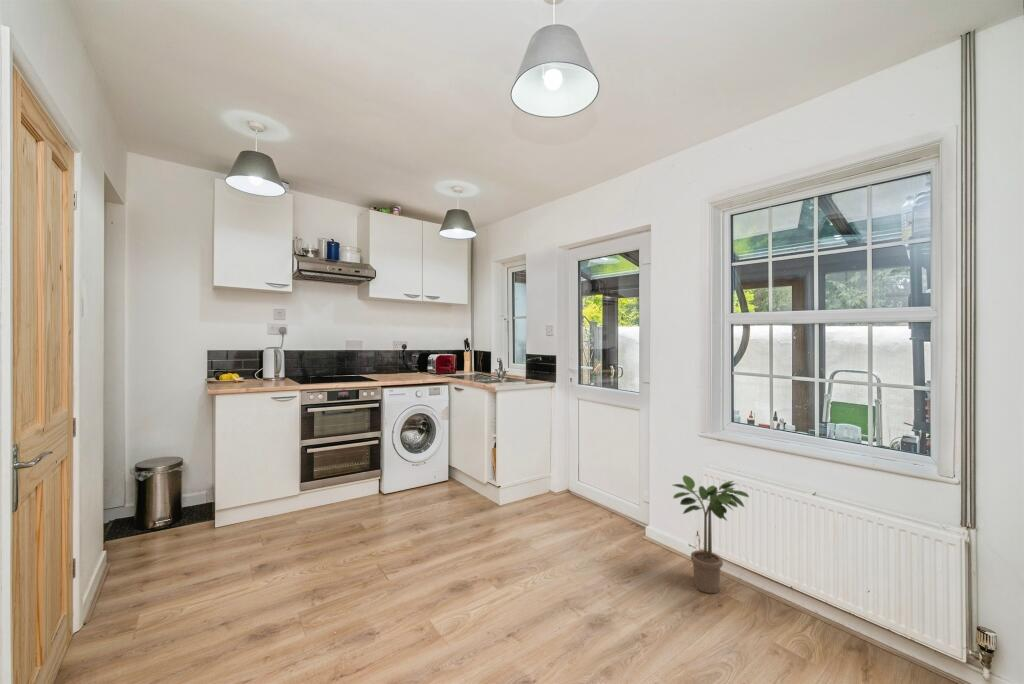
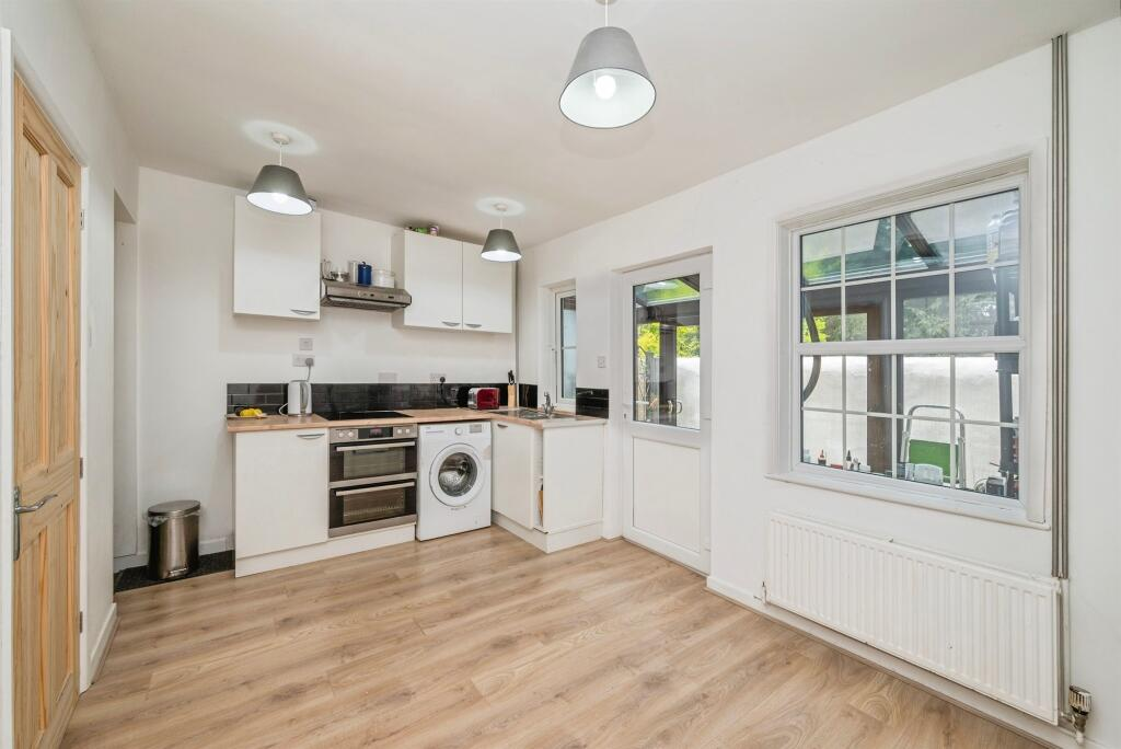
- potted plant [672,474,750,594]
